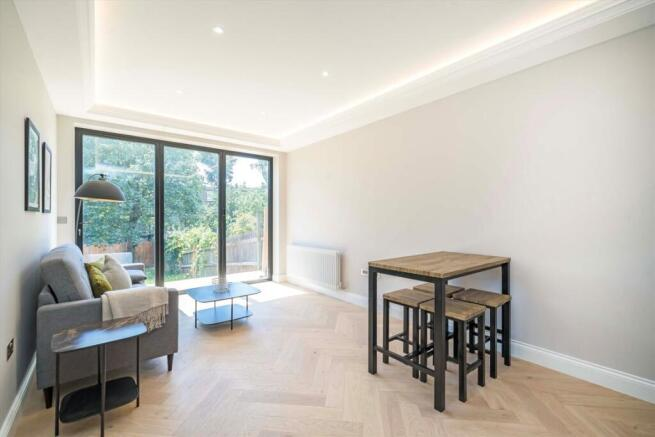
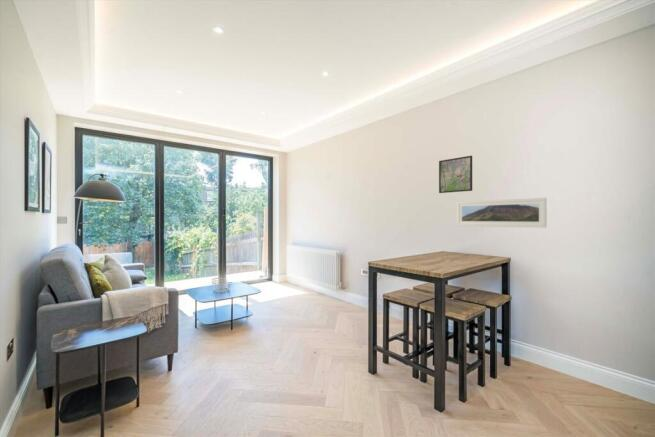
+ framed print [438,155,473,194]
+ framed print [456,197,548,229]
